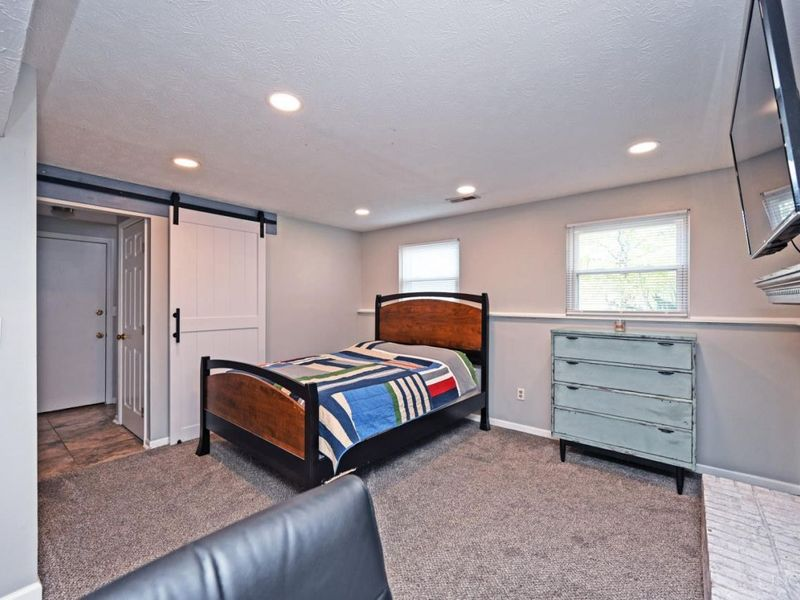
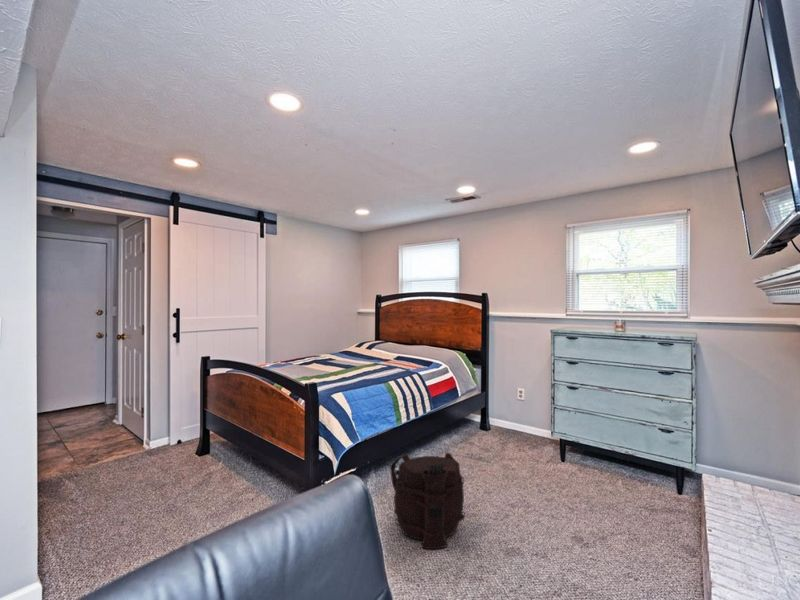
+ backpack [389,452,466,550]
